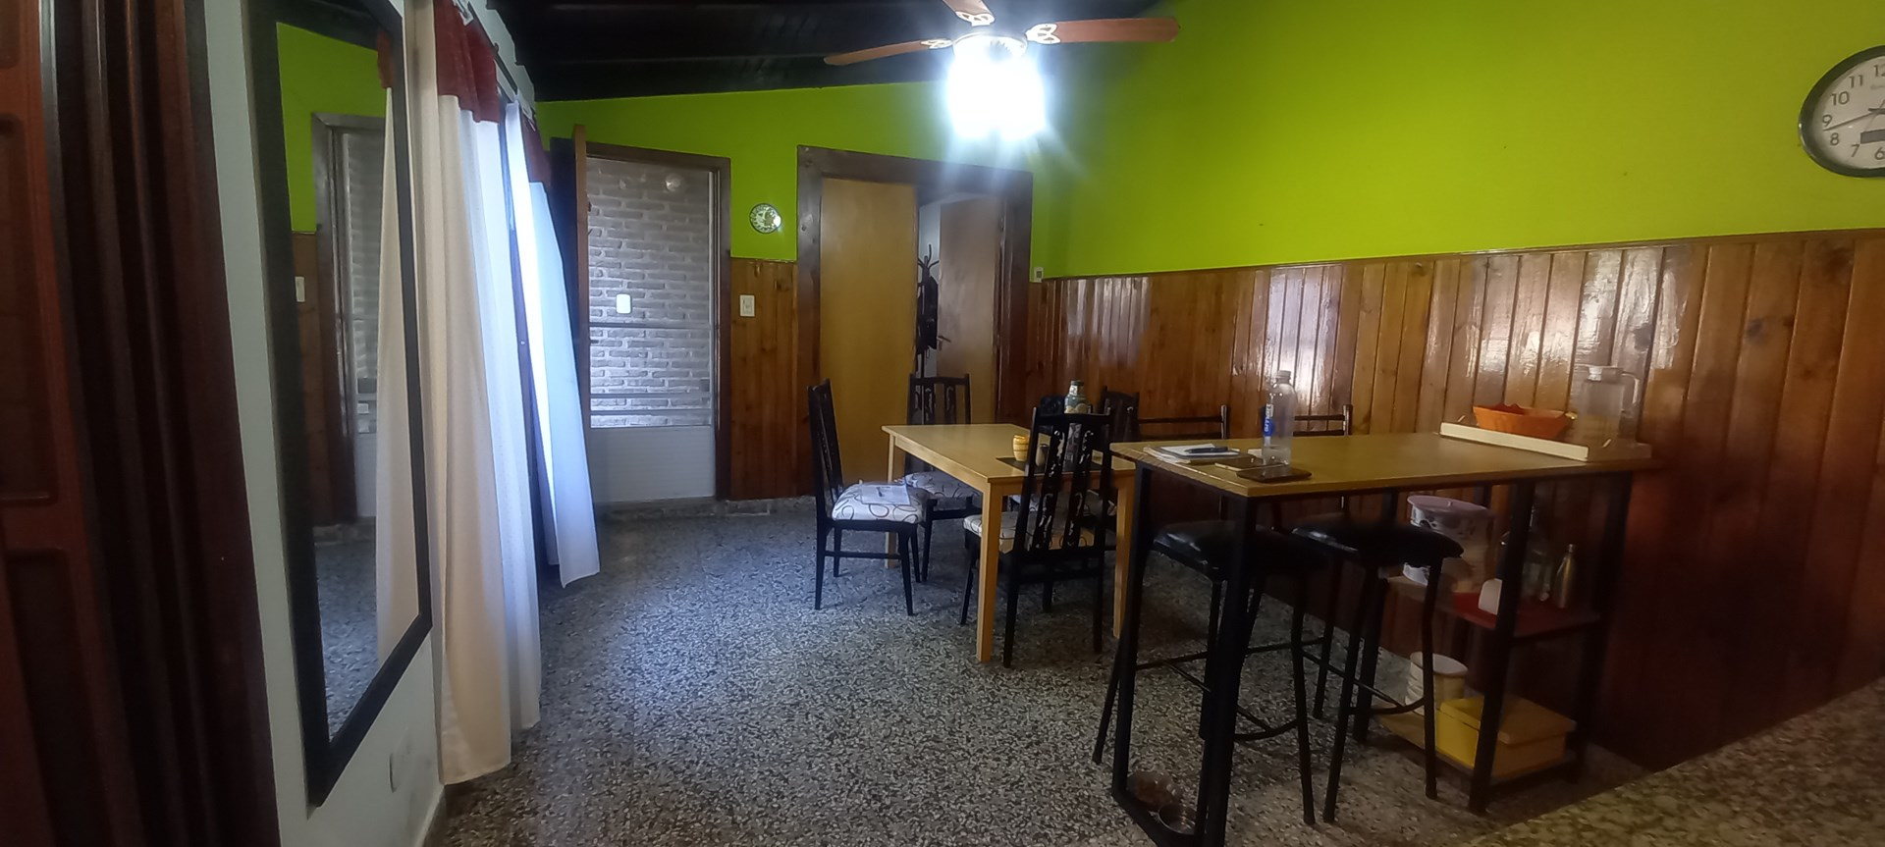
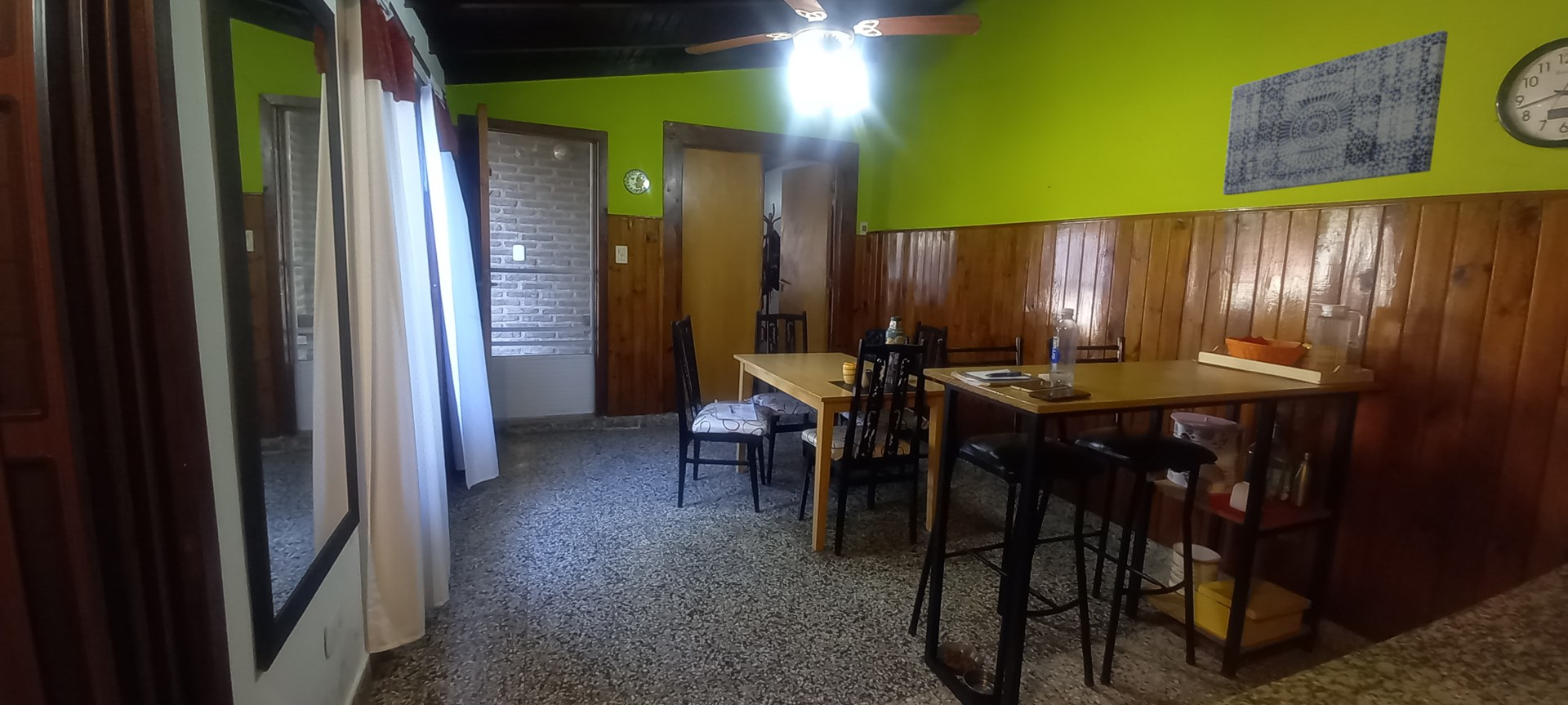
+ wall art [1223,29,1449,196]
